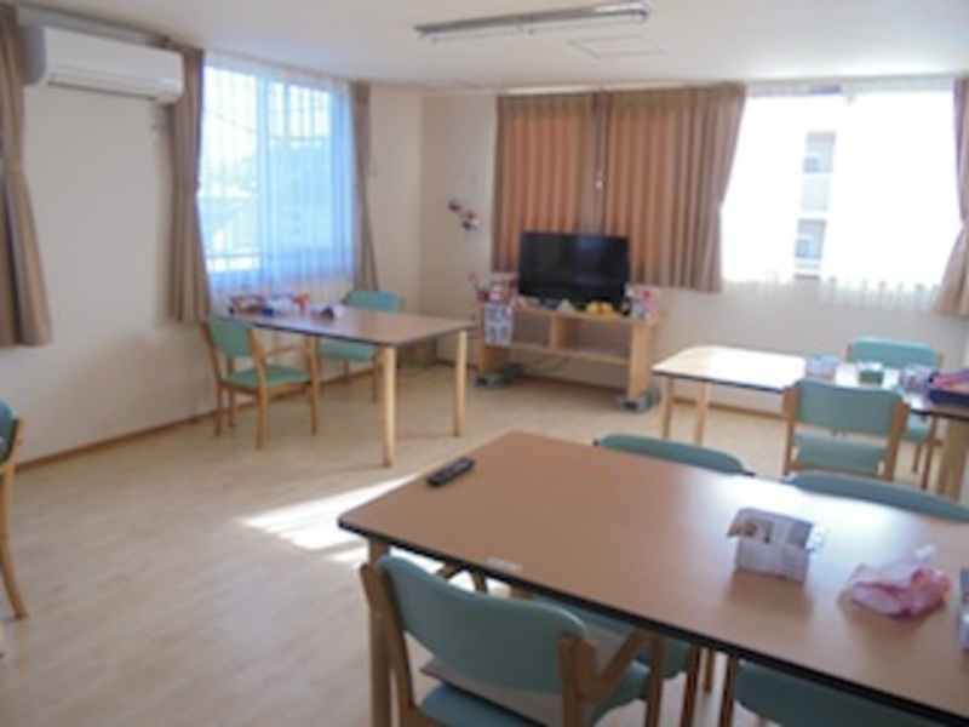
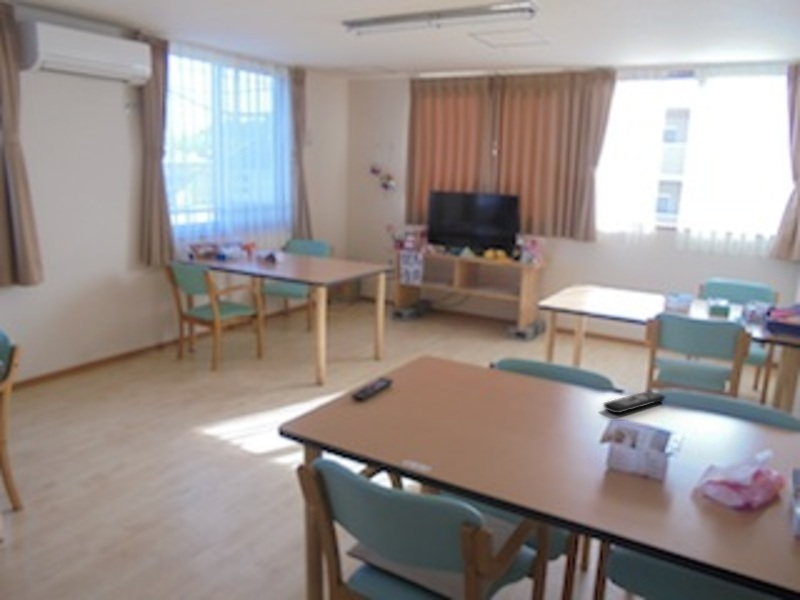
+ remote control [602,390,667,414]
